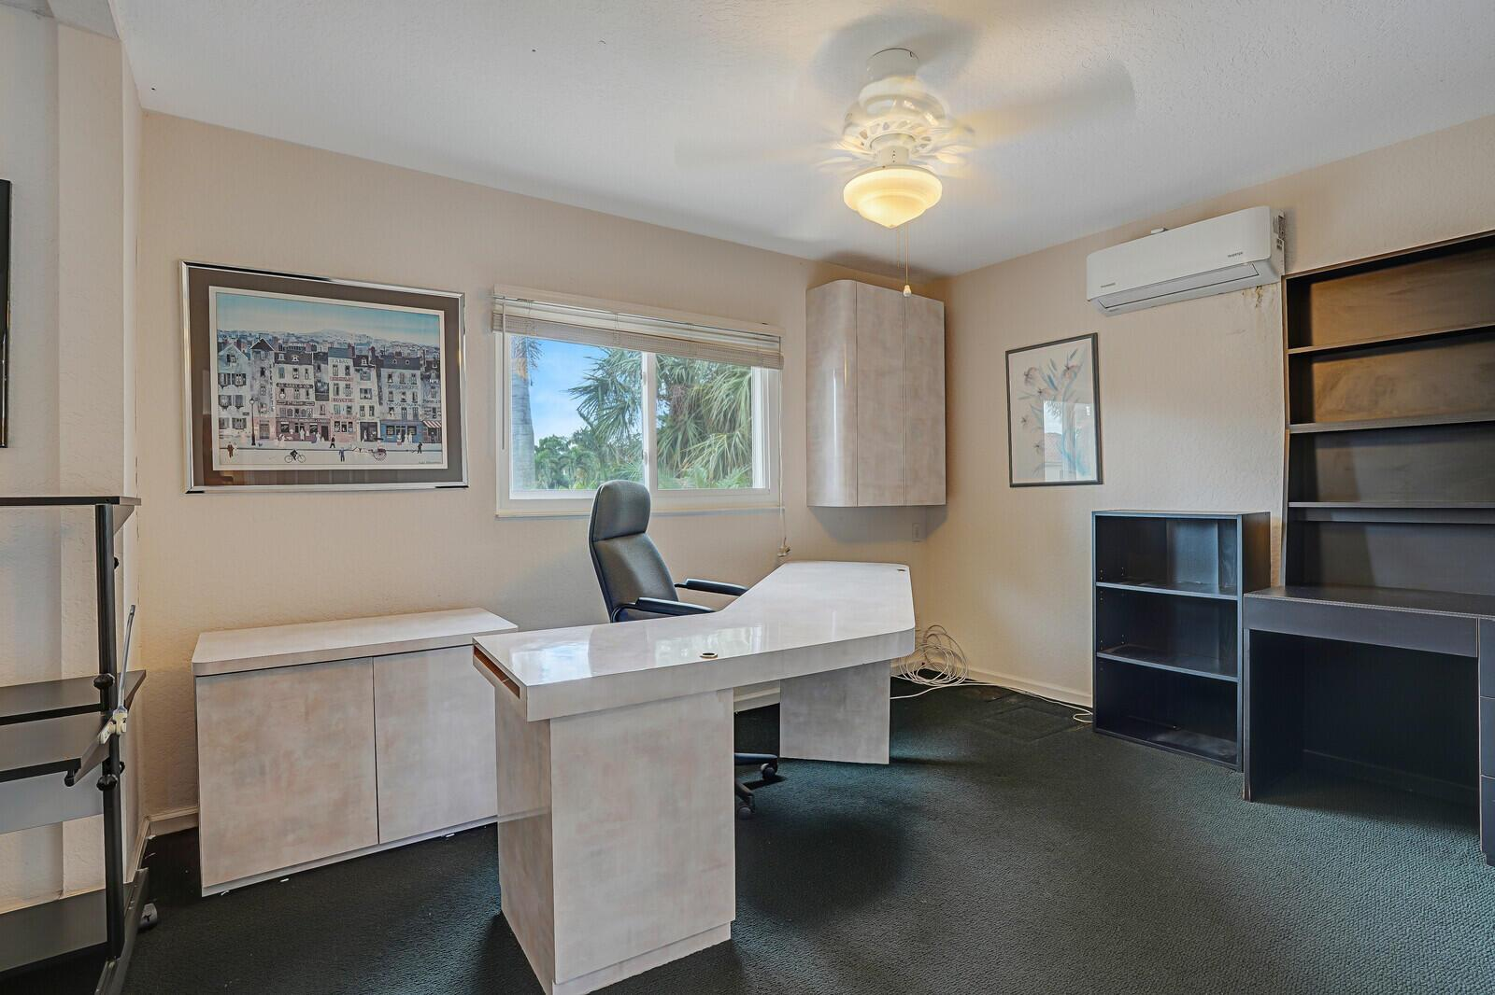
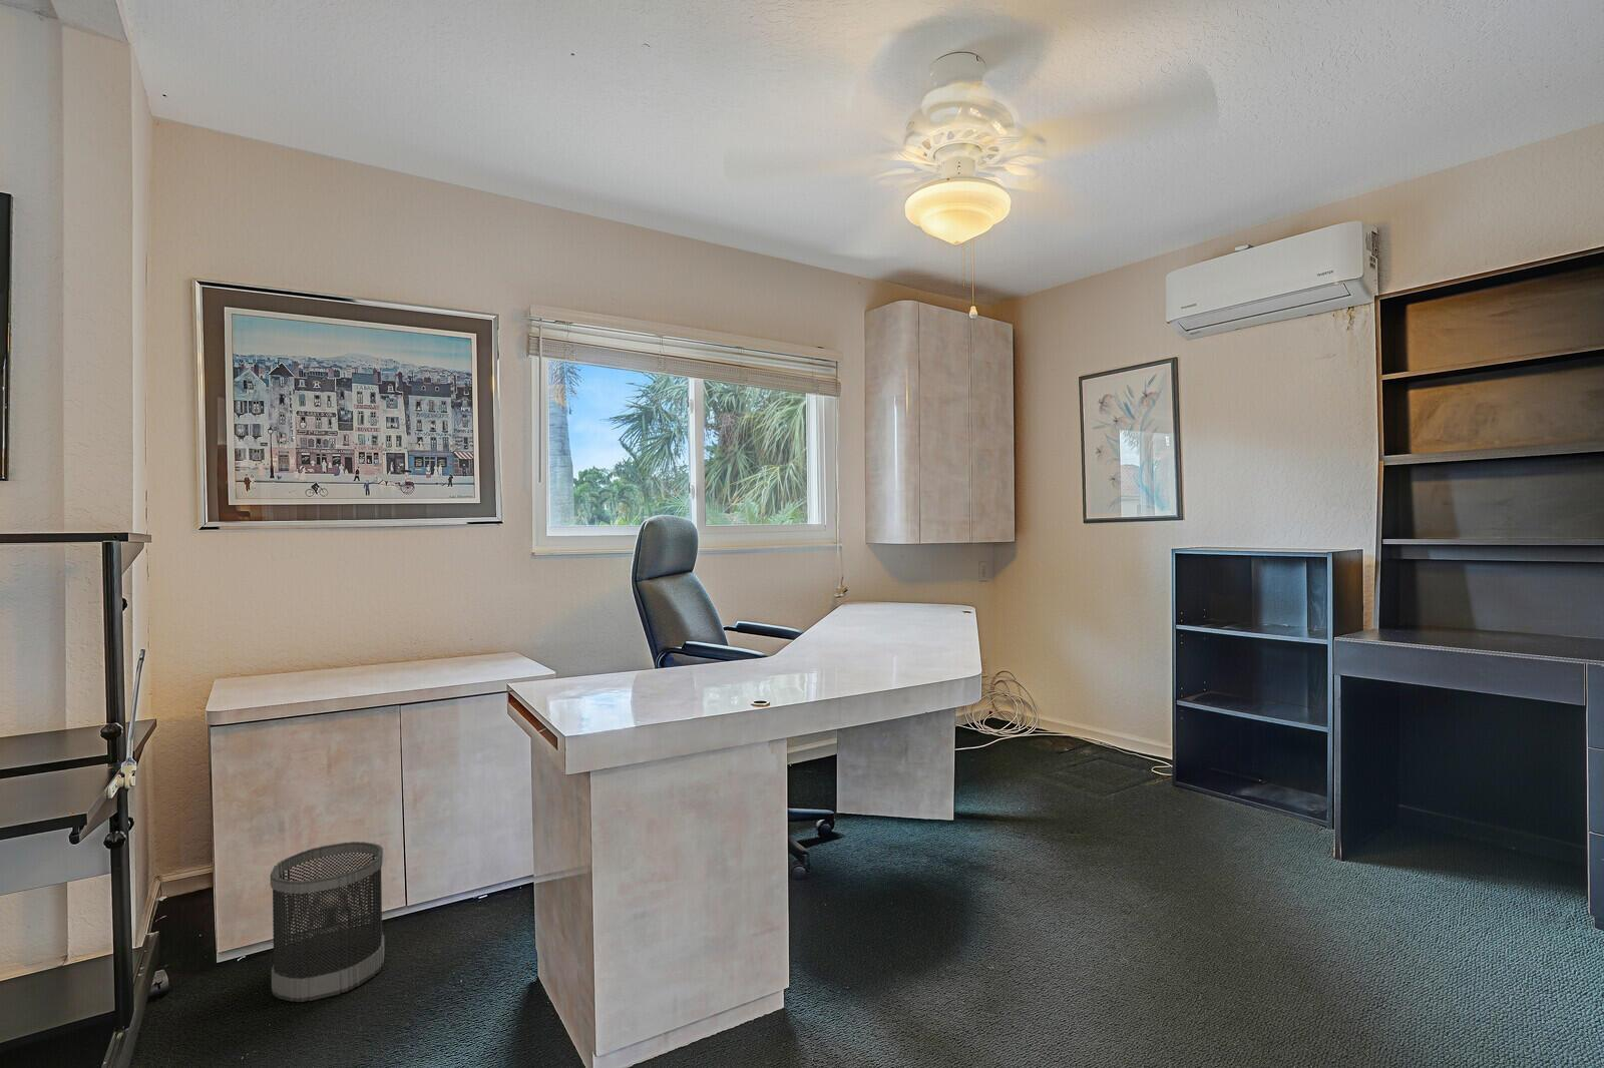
+ wastebasket [270,840,385,1002]
